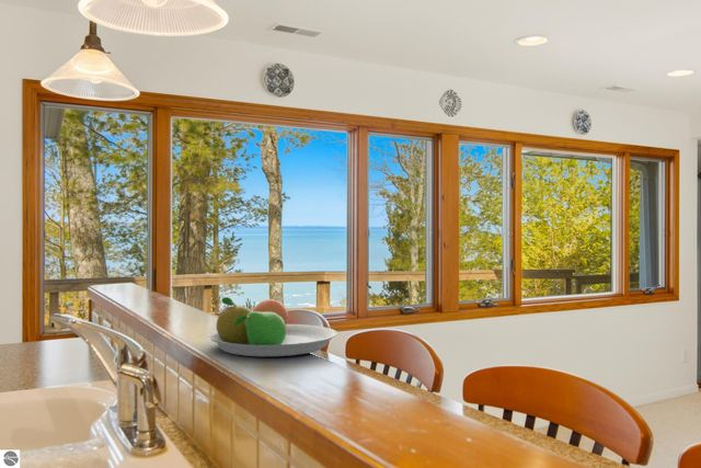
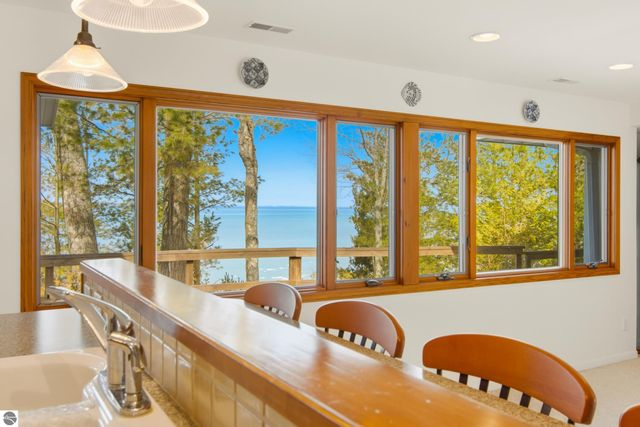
- fruit bowl [207,296,338,357]
